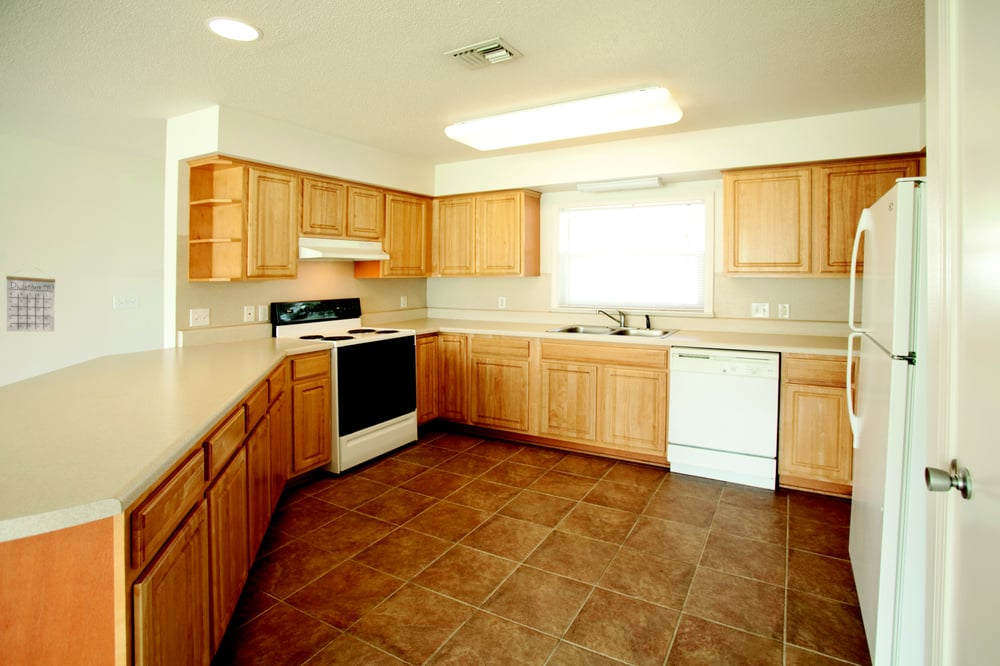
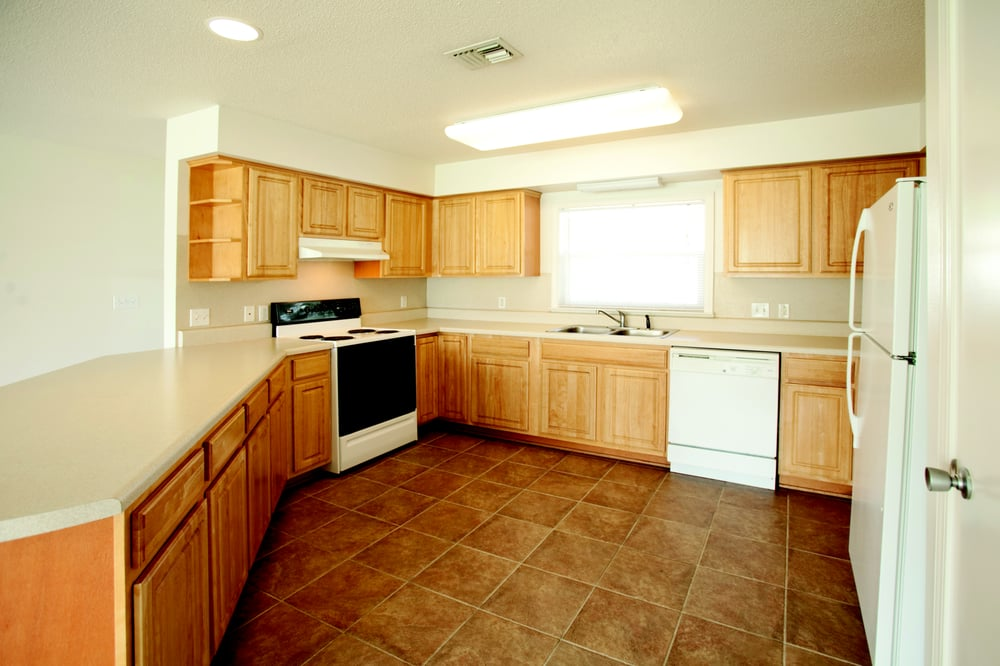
- calendar [5,267,56,333]
